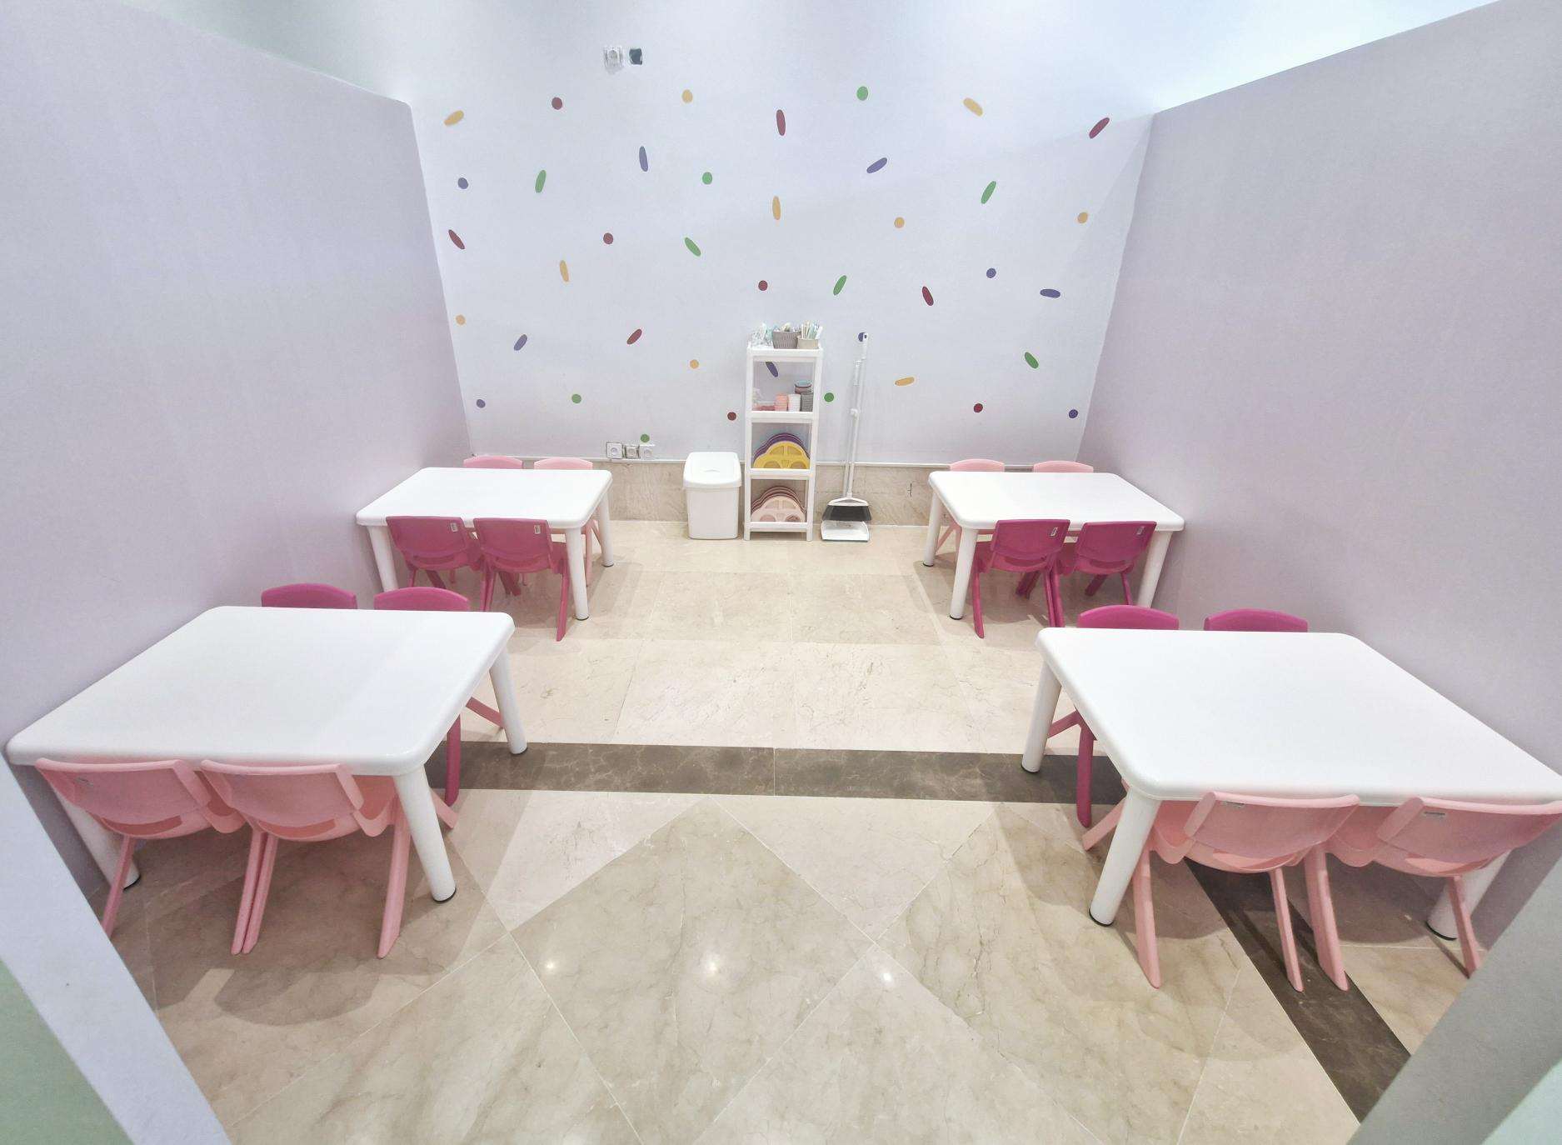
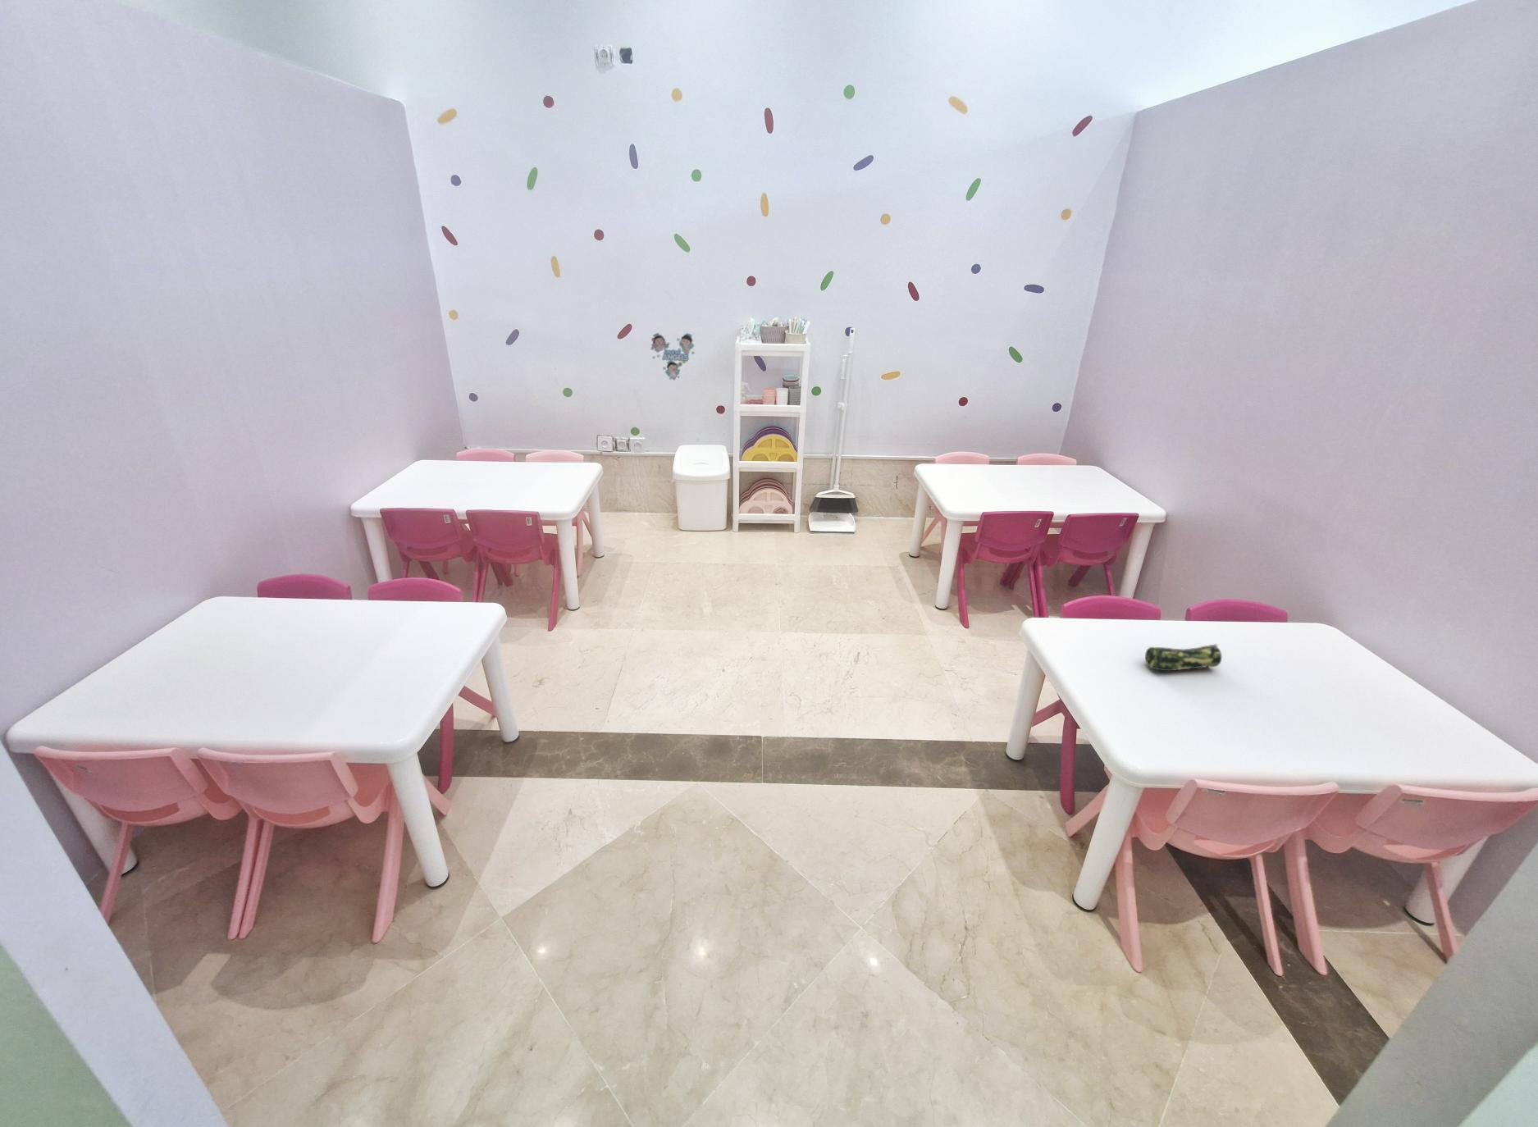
+ wall decoration [650,332,696,381]
+ pencil case [1144,643,1223,672]
